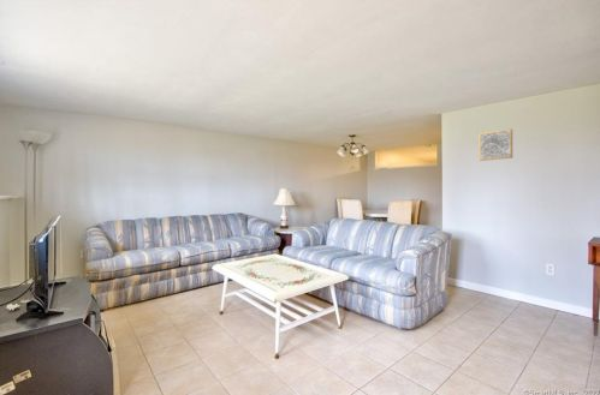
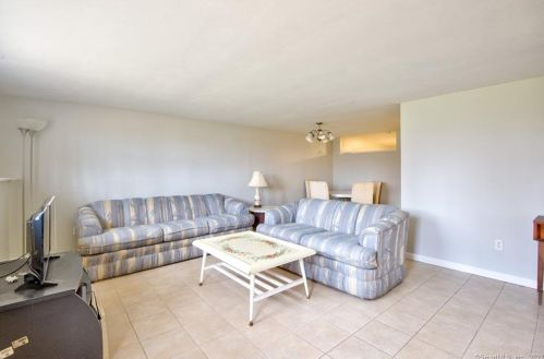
- wall art [479,127,513,162]
